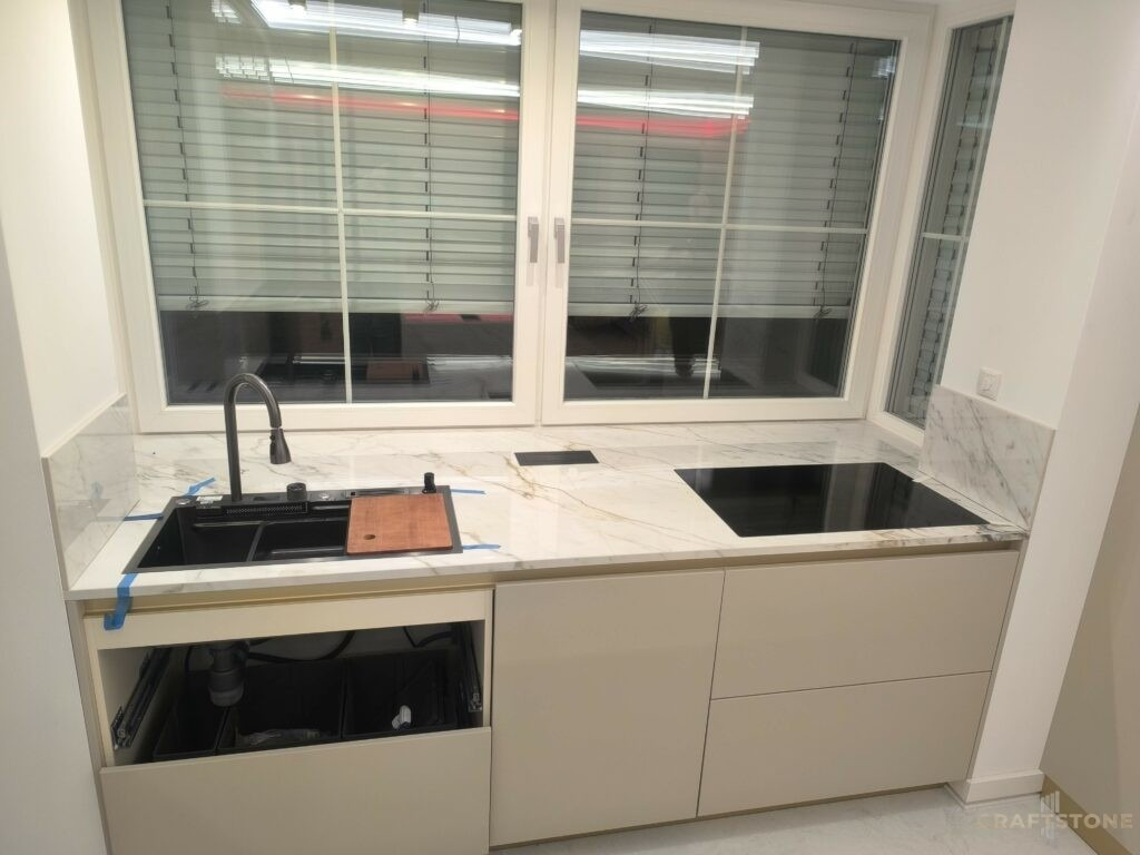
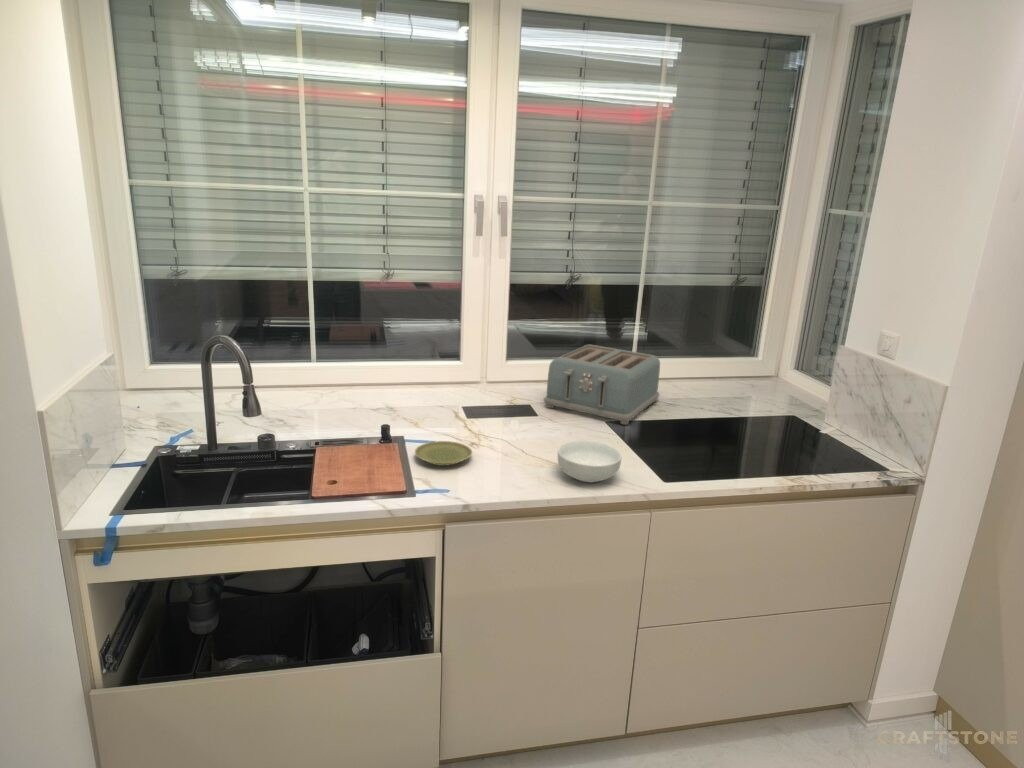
+ toaster [543,343,661,426]
+ cereal bowl [556,440,622,483]
+ plate [414,440,473,467]
